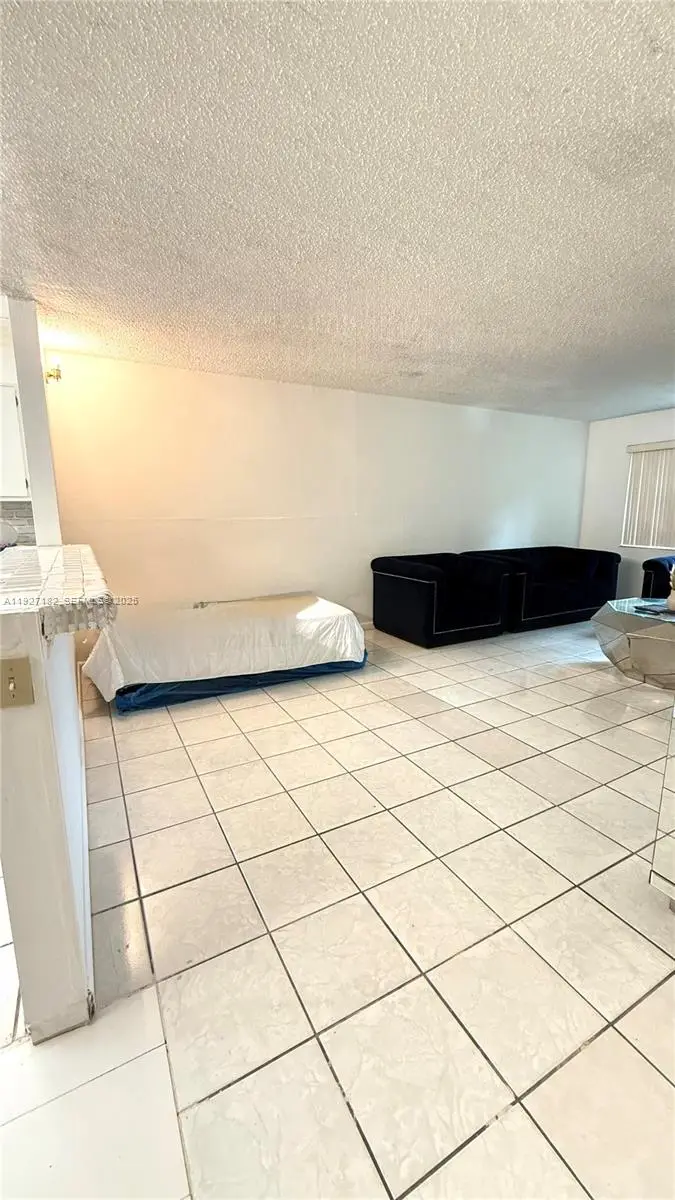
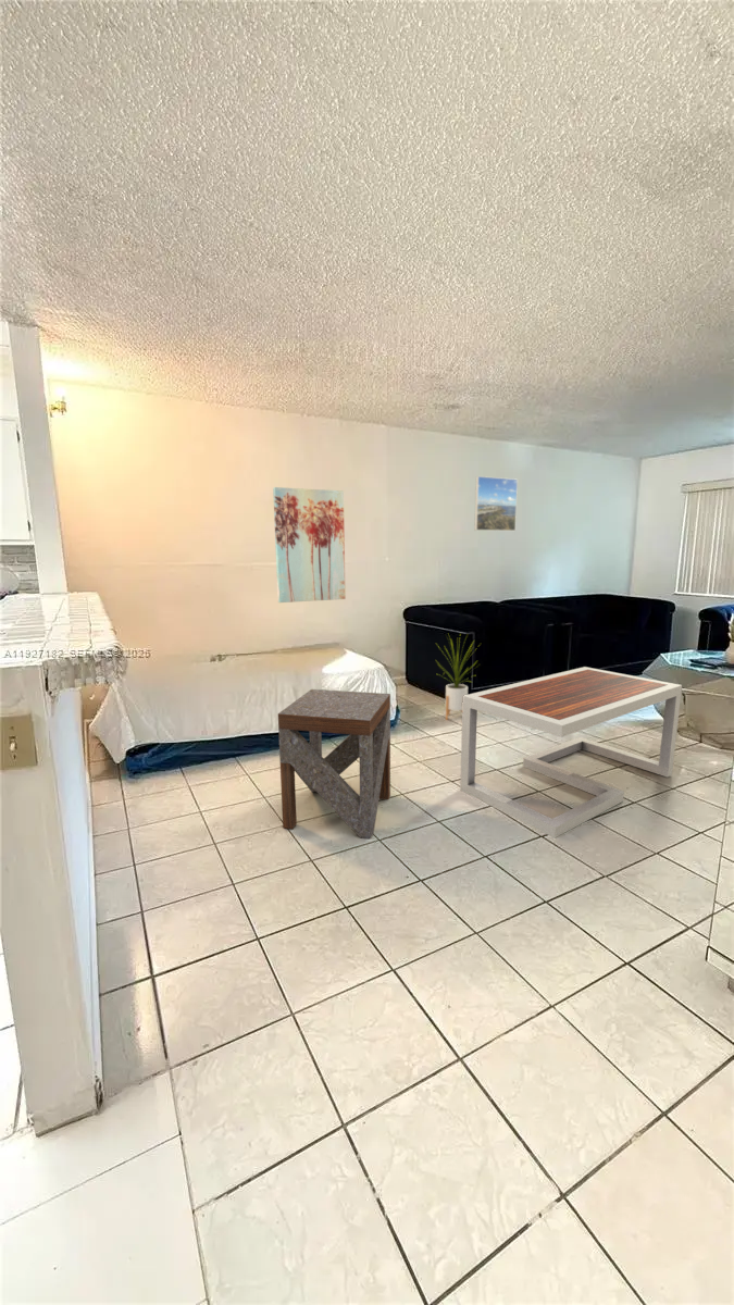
+ coffee table [459,666,683,838]
+ house plant [435,632,482,721]
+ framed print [473,475,519,532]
+ side table [277,688,391,840]
+ wall art [272,486,347,604]
